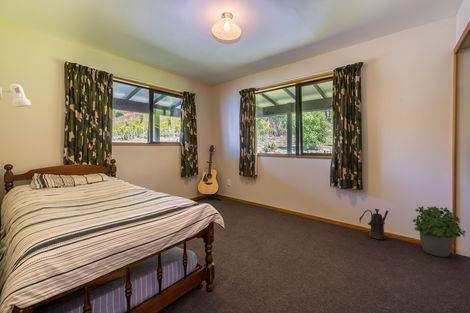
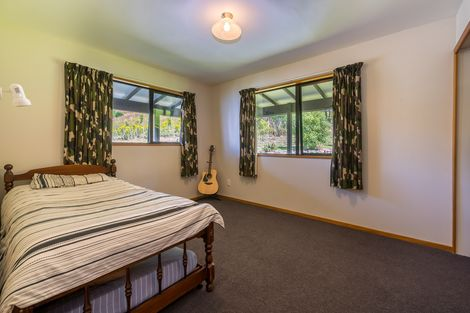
- watering can [358,208,389,240]
- potted plant [412,205,467,258]
